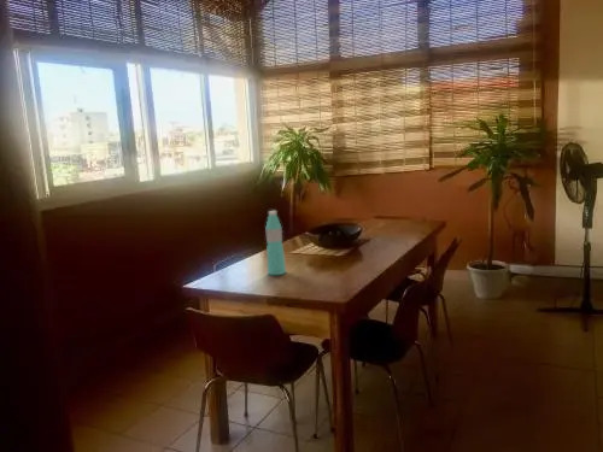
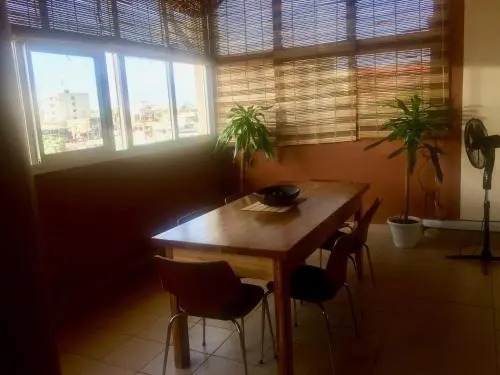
- water bottle [265,210,287,276]
